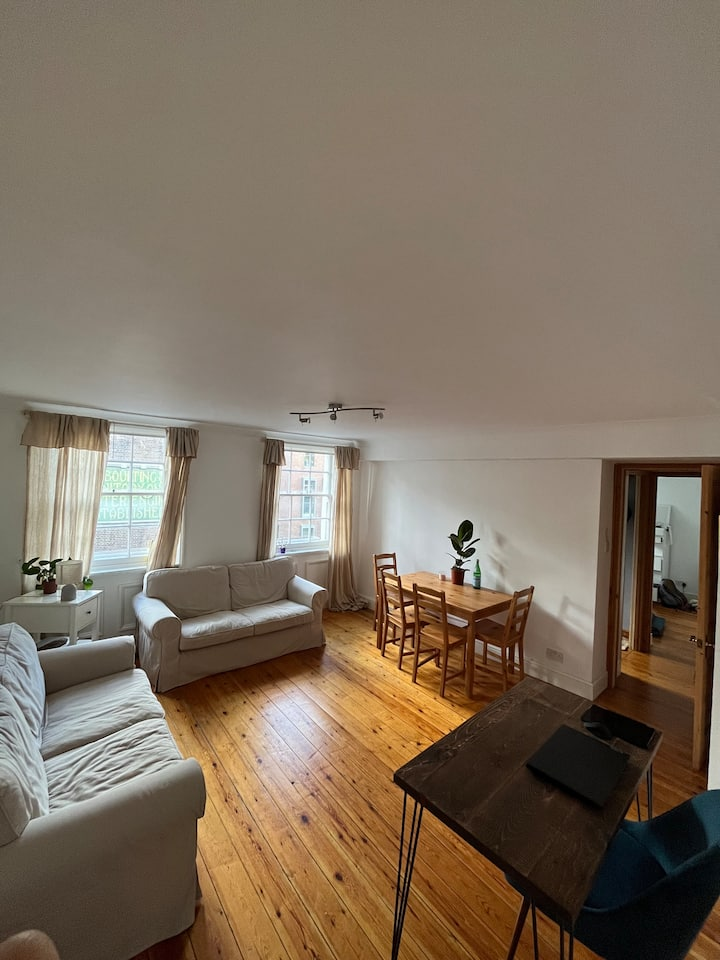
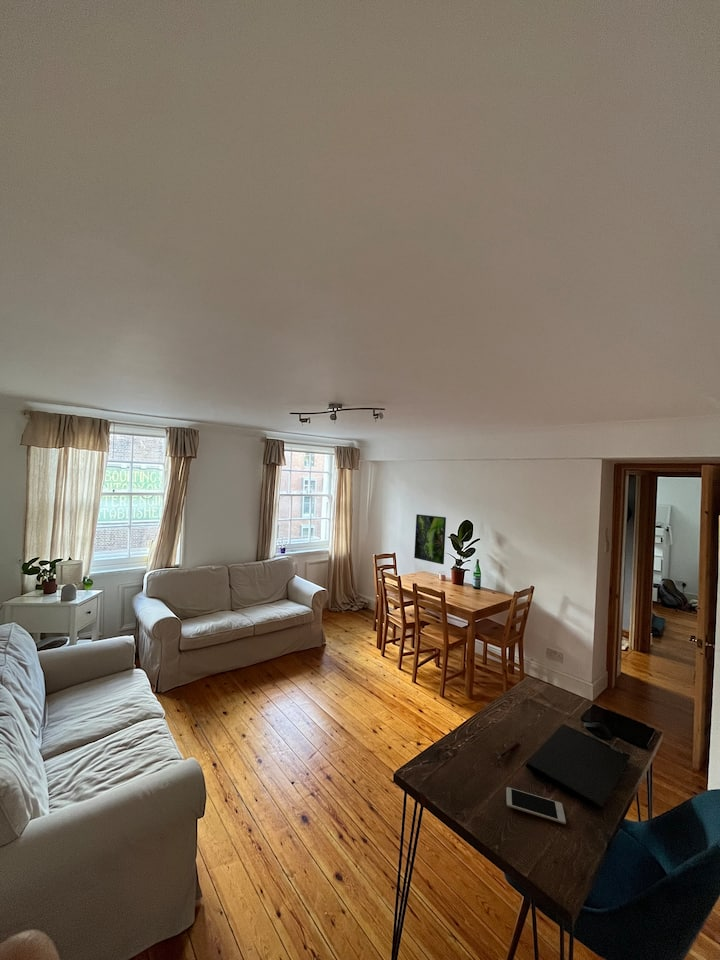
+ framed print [413,513,447,565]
+ pen [497,741,520,760]
+ cell phone [505,786,567,825]
